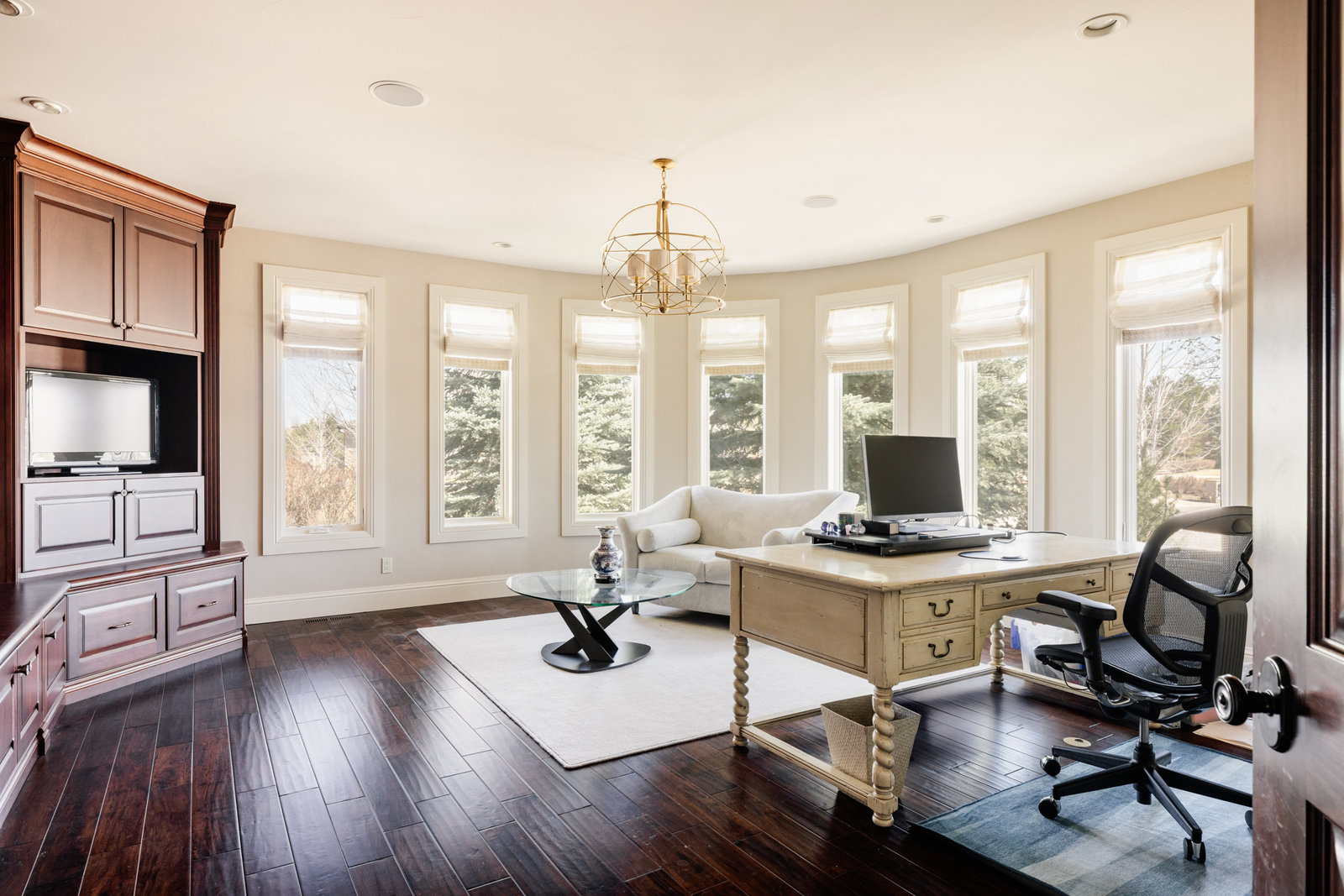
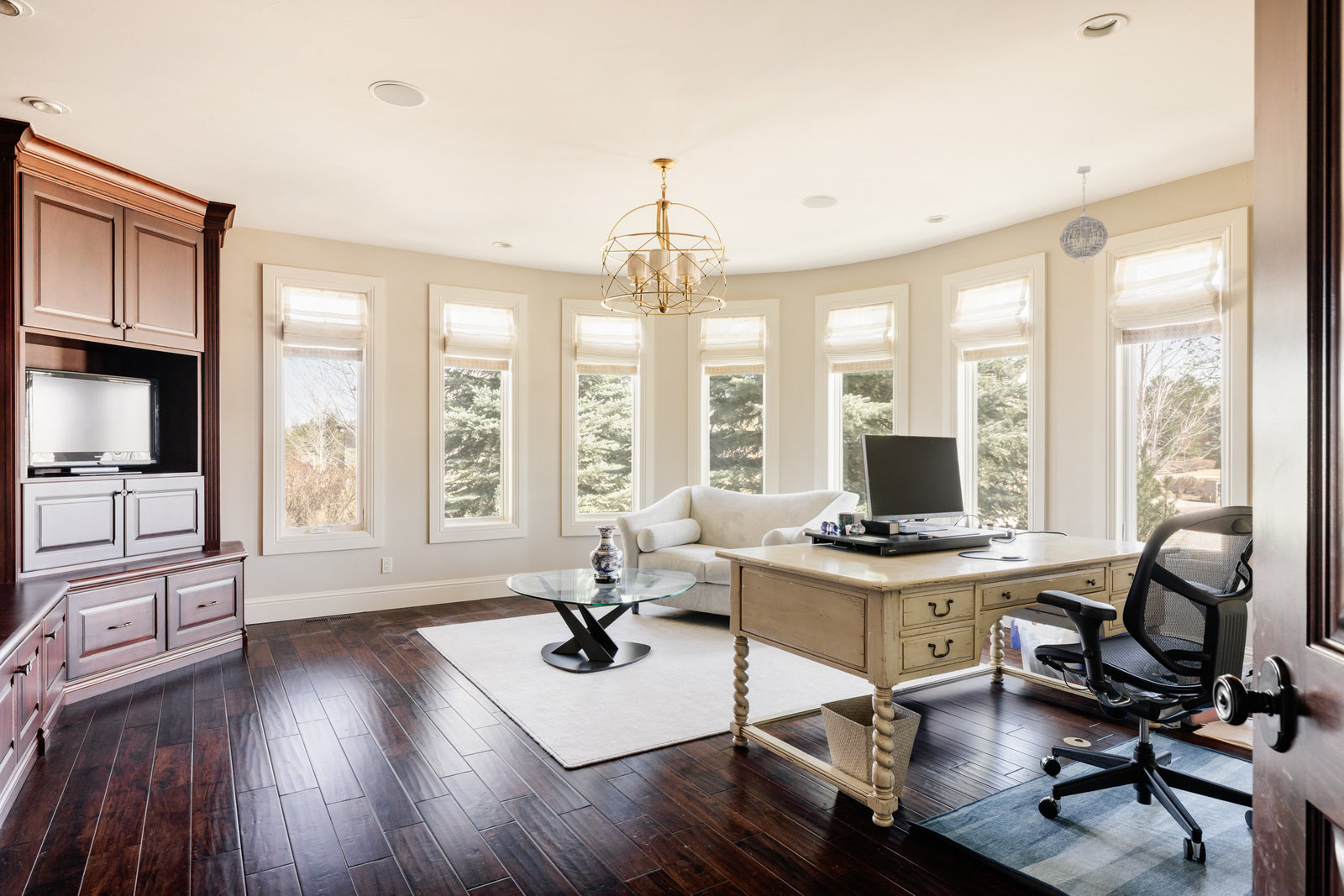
+ pendant light [1058,165,1109,266]
